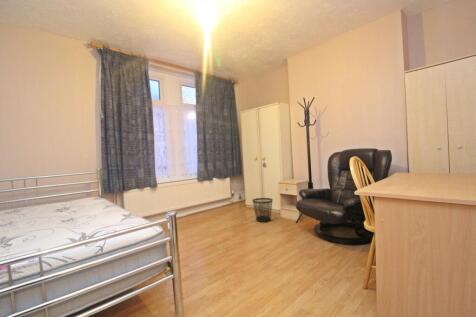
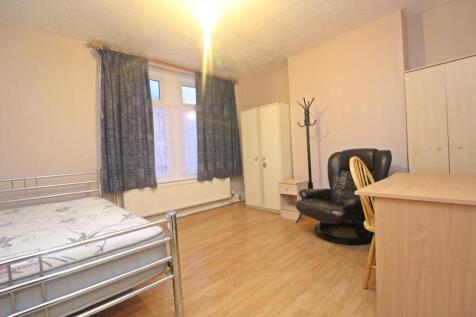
- wastebasket [252,197,273,223]
